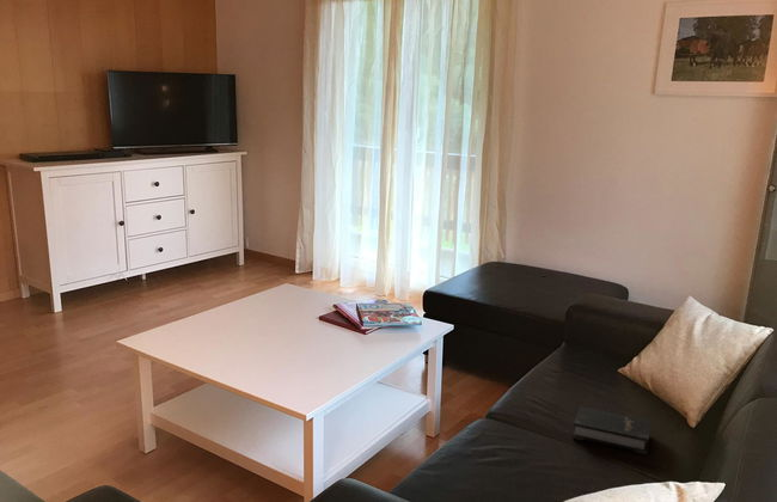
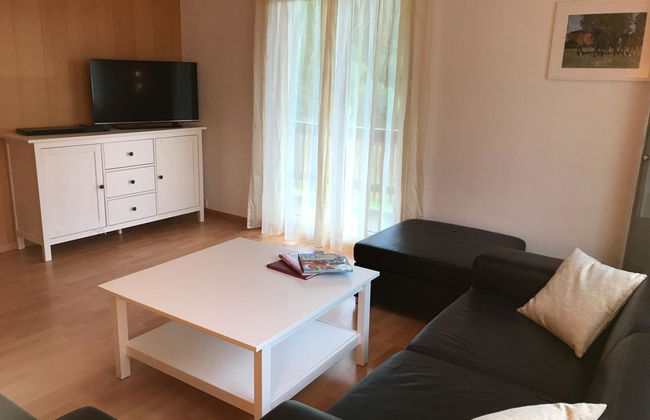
- hardback book [571,405,651,455]
